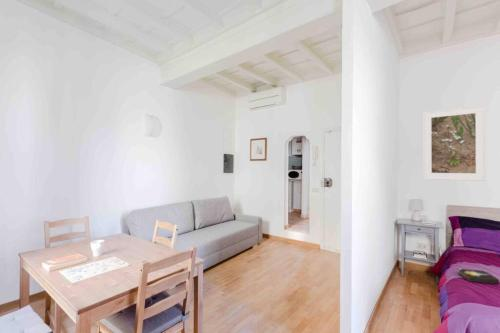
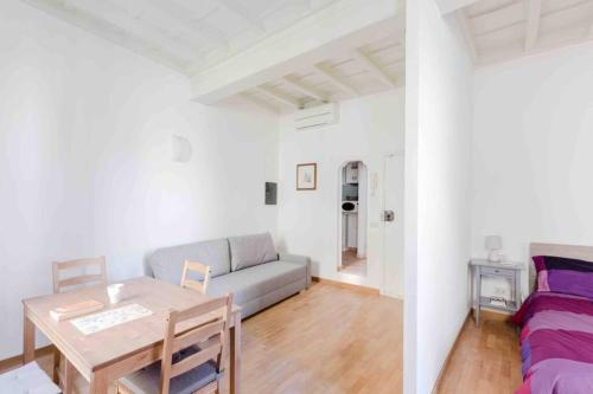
- hardback book [457,267,500,285]
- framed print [422,103,488,182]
